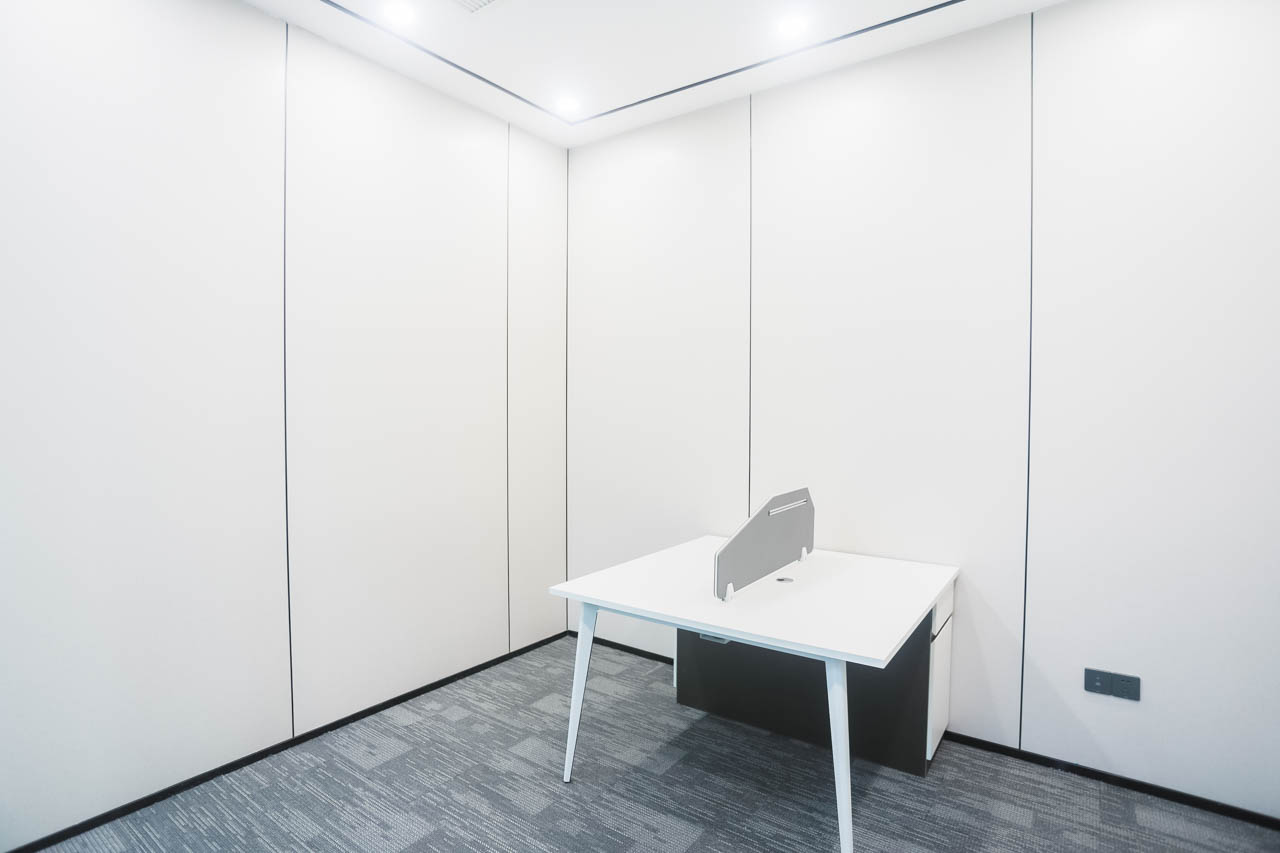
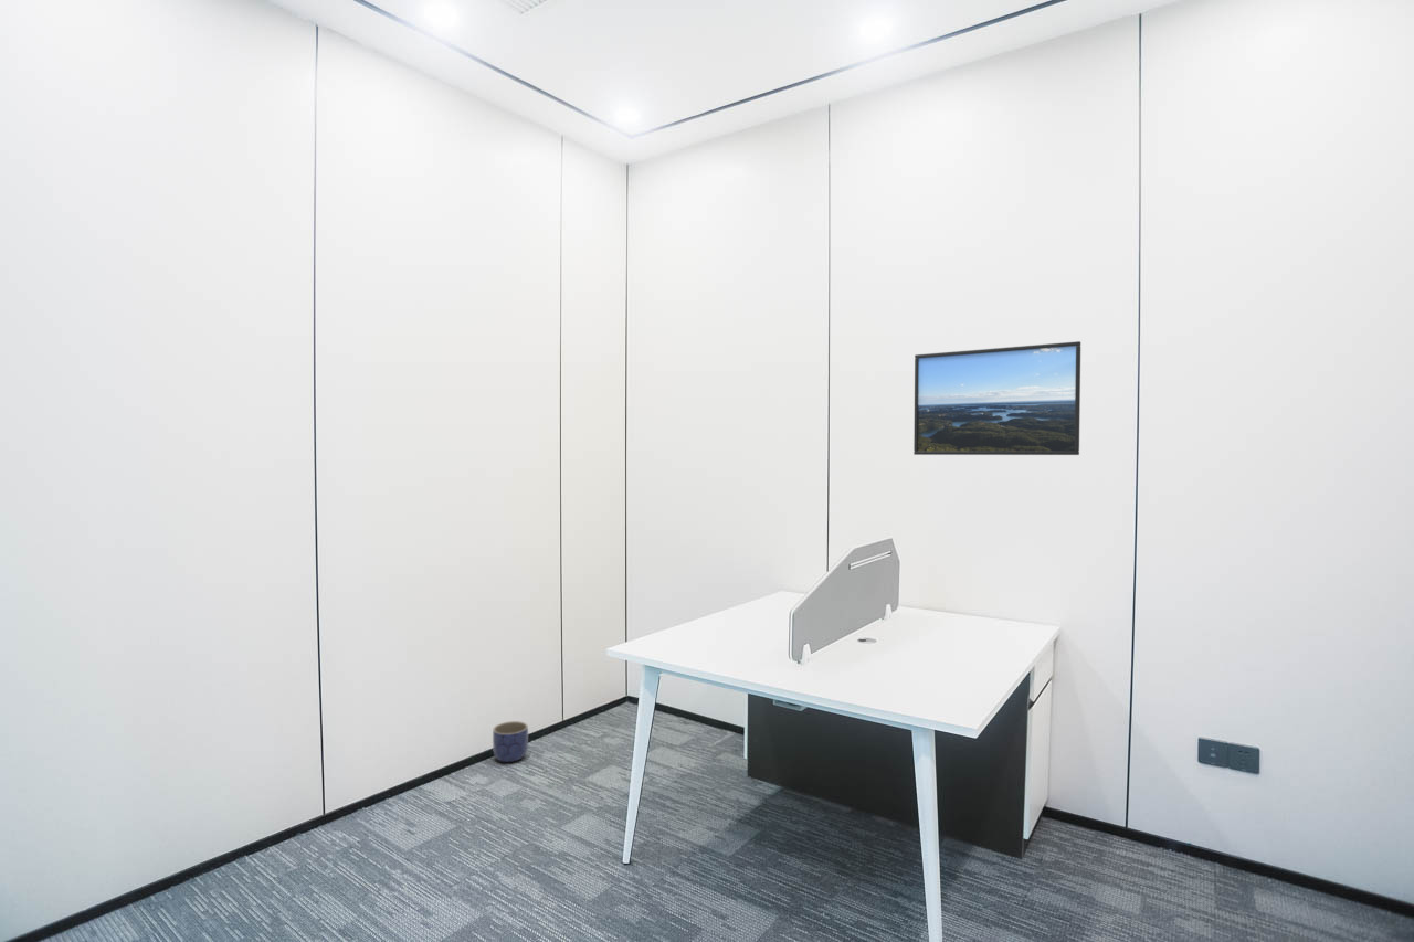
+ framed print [912,340,1081,456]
+ planter [492,720,529,763]
